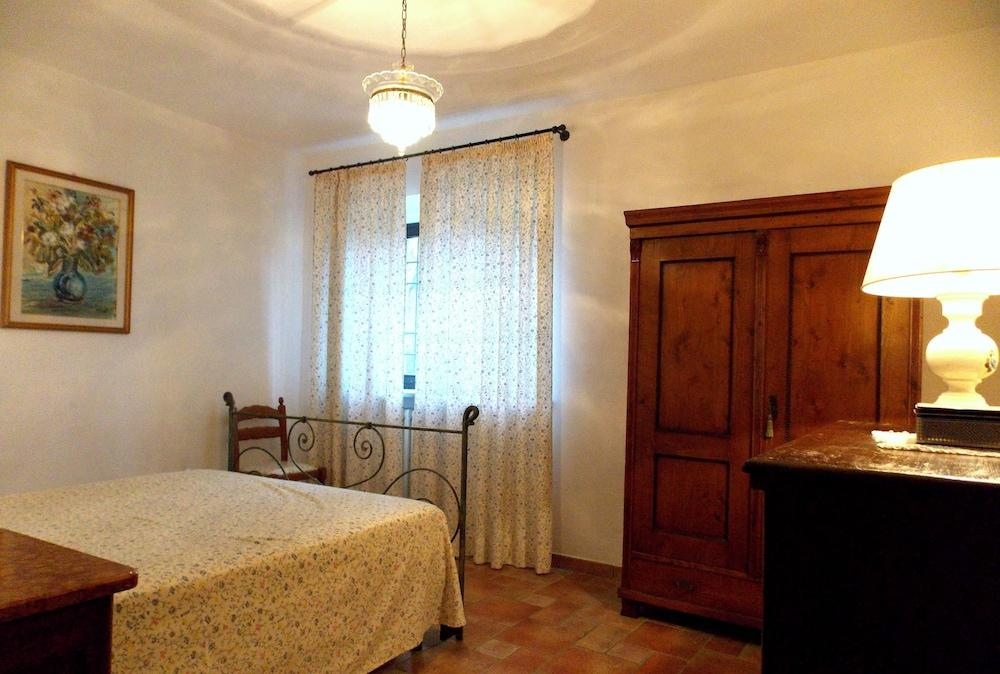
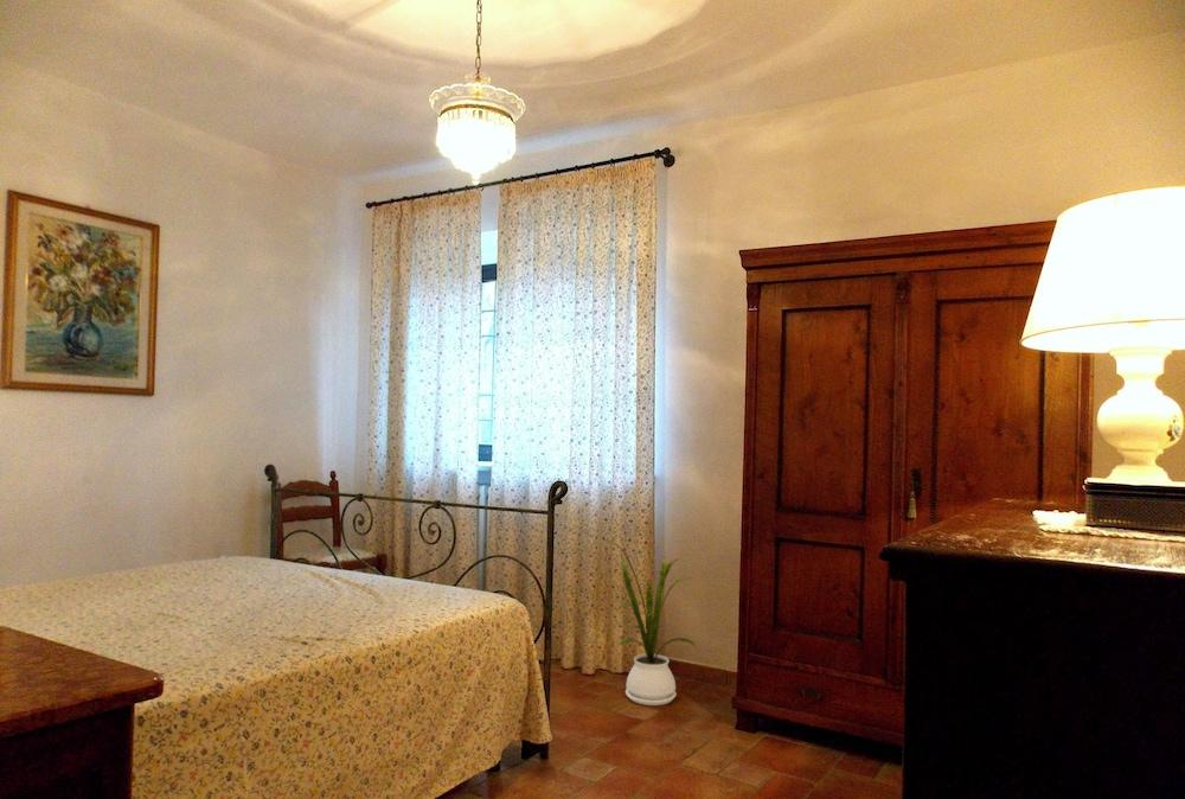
+ house plant [601,537,697,707]
